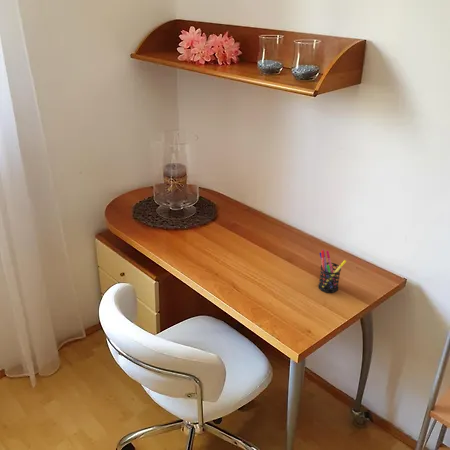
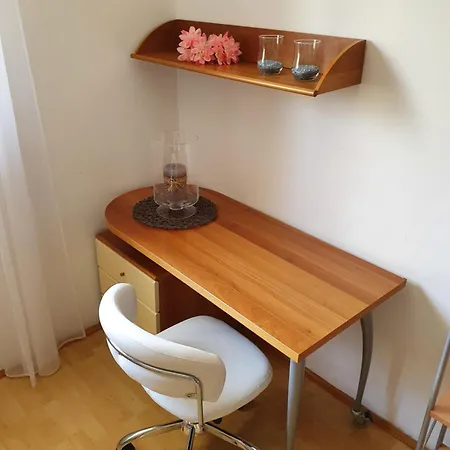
- pen holder [317,249,347,294]
